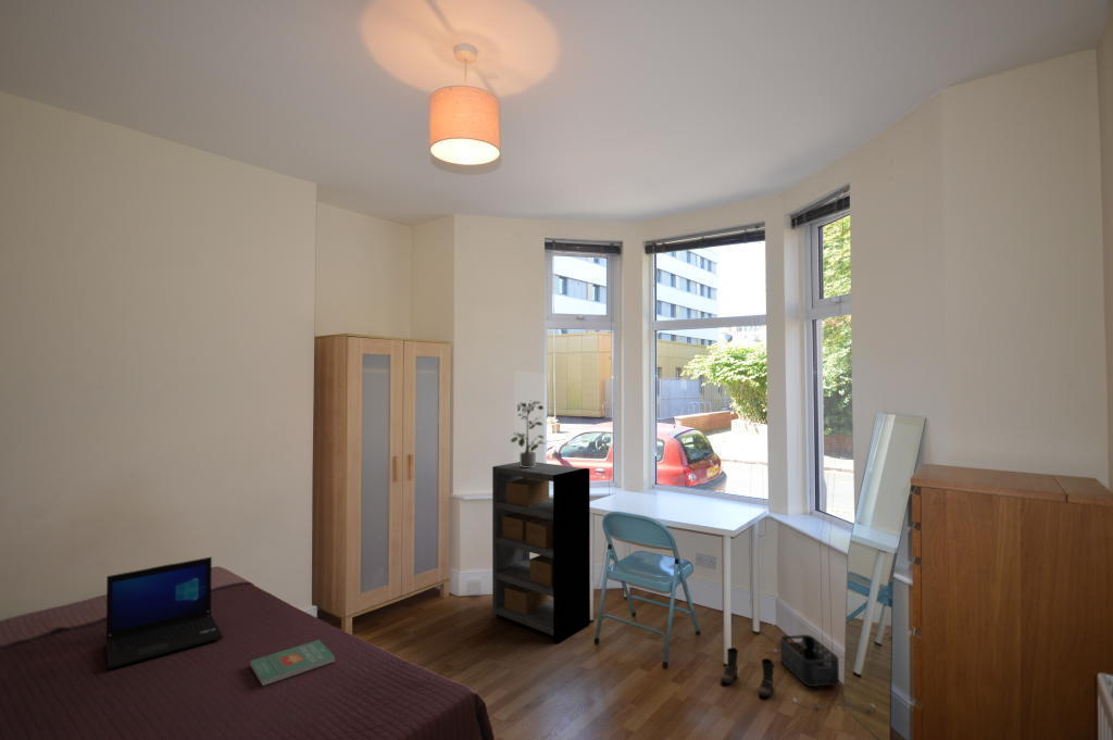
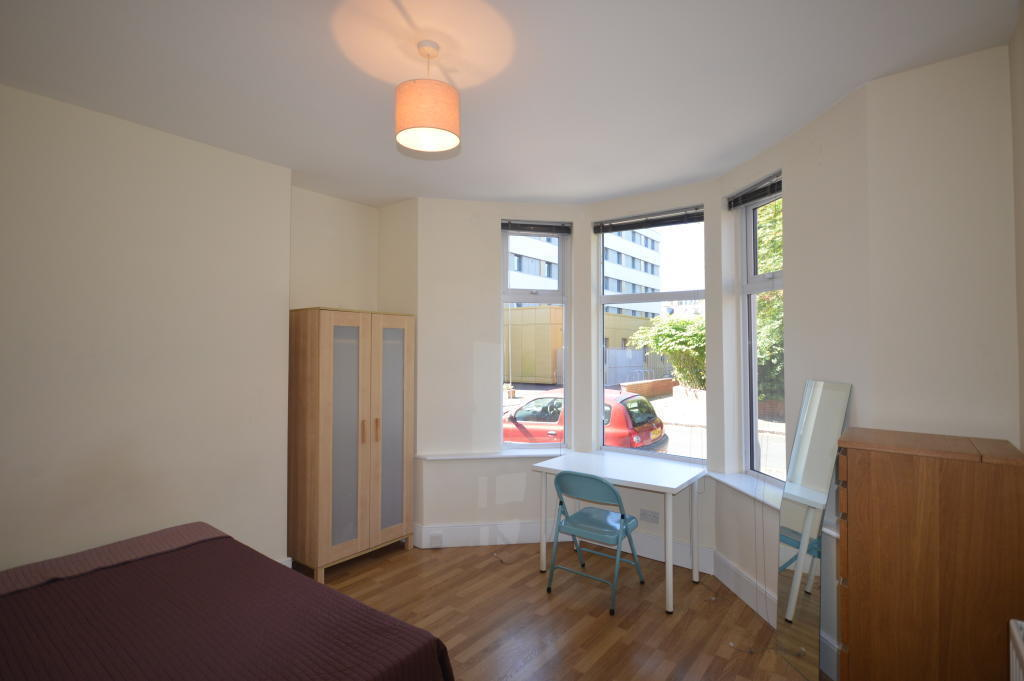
- storage bin [779,634,840,688]
- boots [720,647,775,698]
- potted plant [510,400,549,467]
- shelving unit [491,461,591,644]
- laptop [104,556,224,670]
- book [249,639,336,687]
